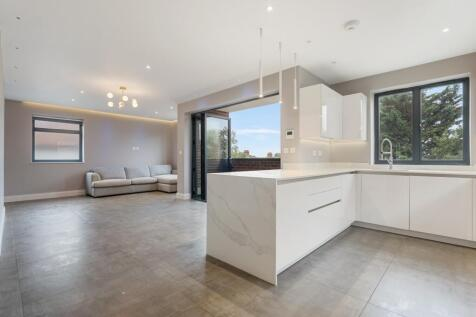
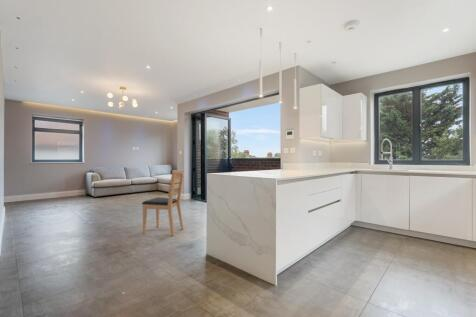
+ chair [141,170,185,237]
